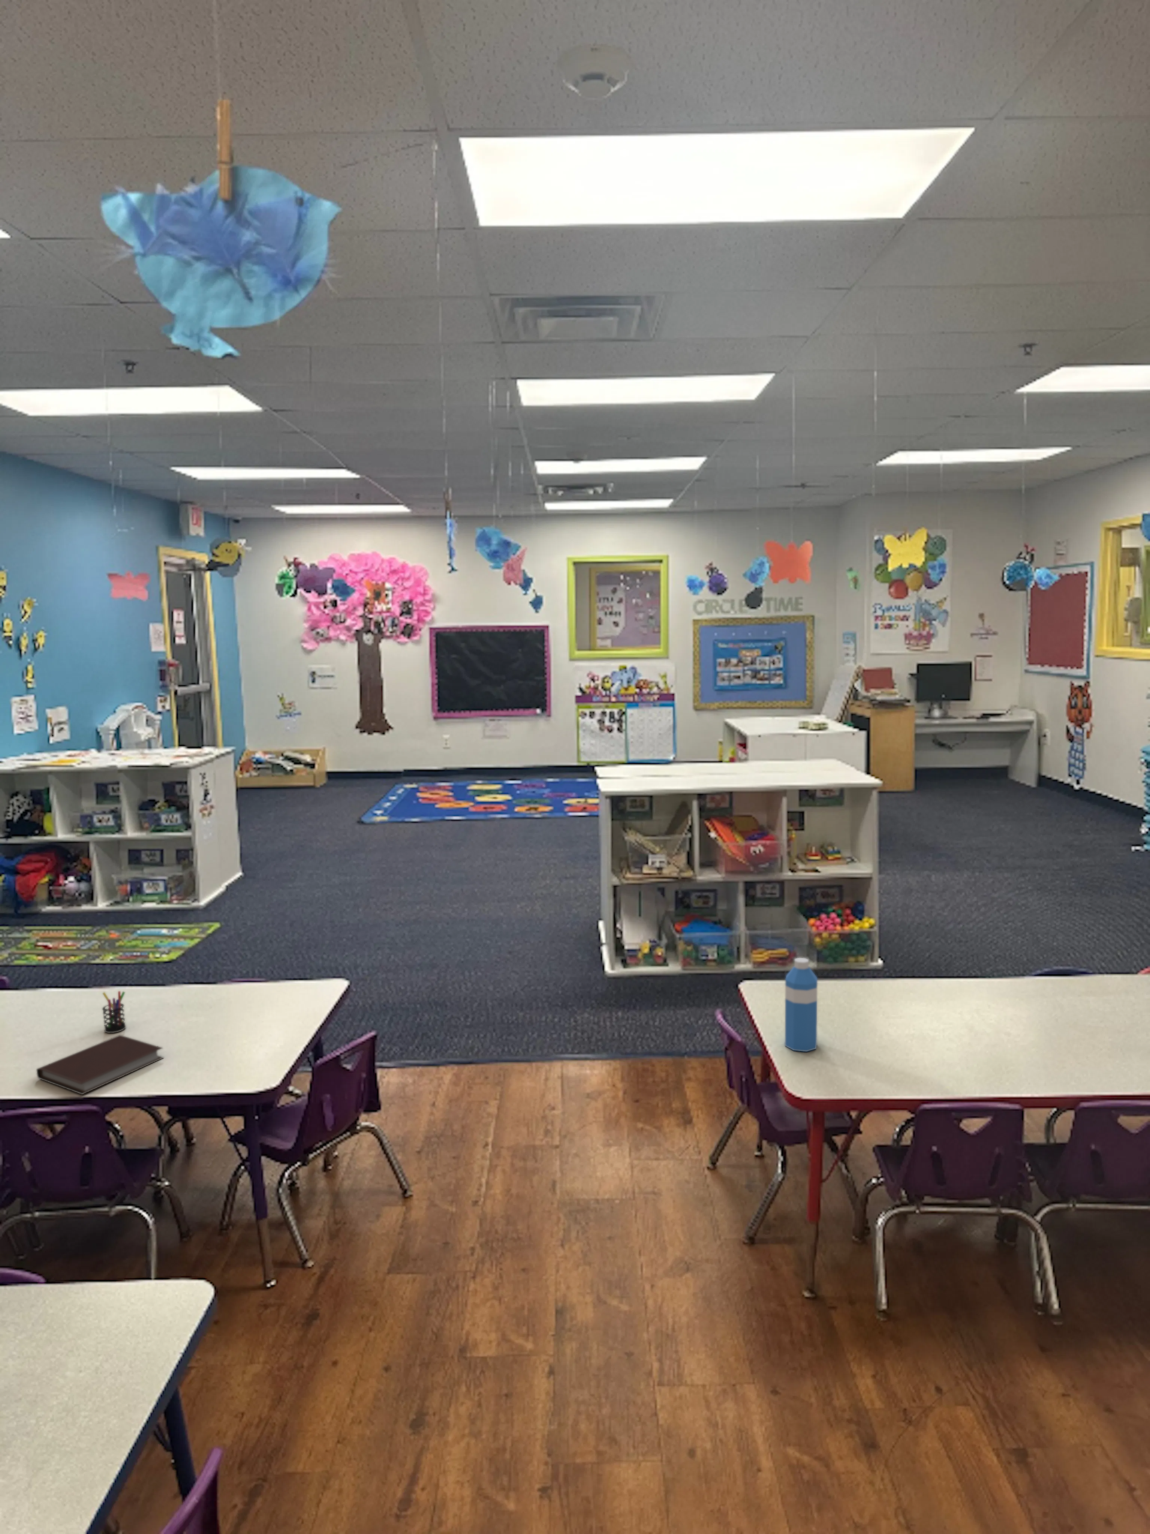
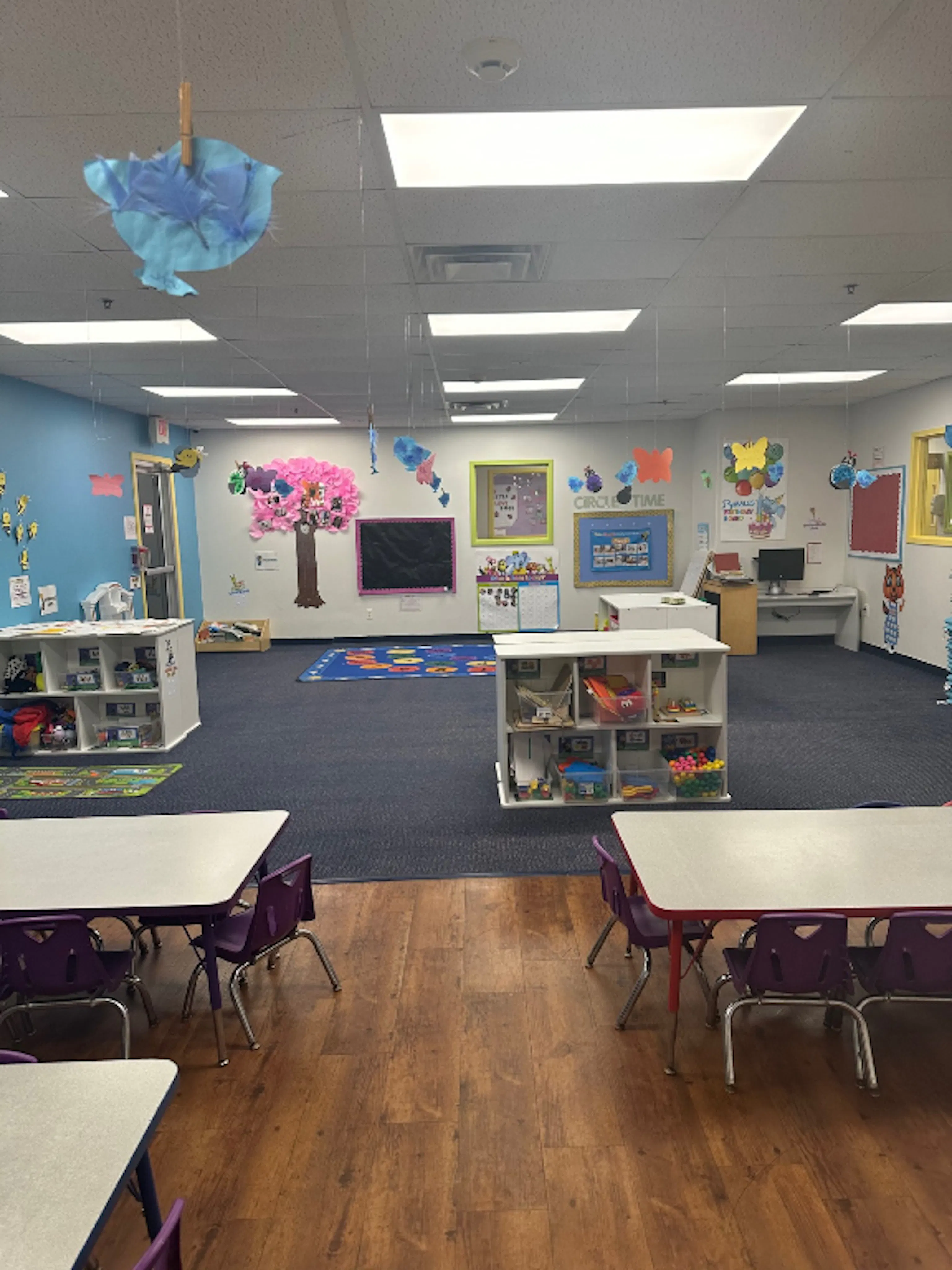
- pen holder [101,990,127,1033]
- notebook [36,1035,164,1094]
- water bottle [785,958,818,1052]
